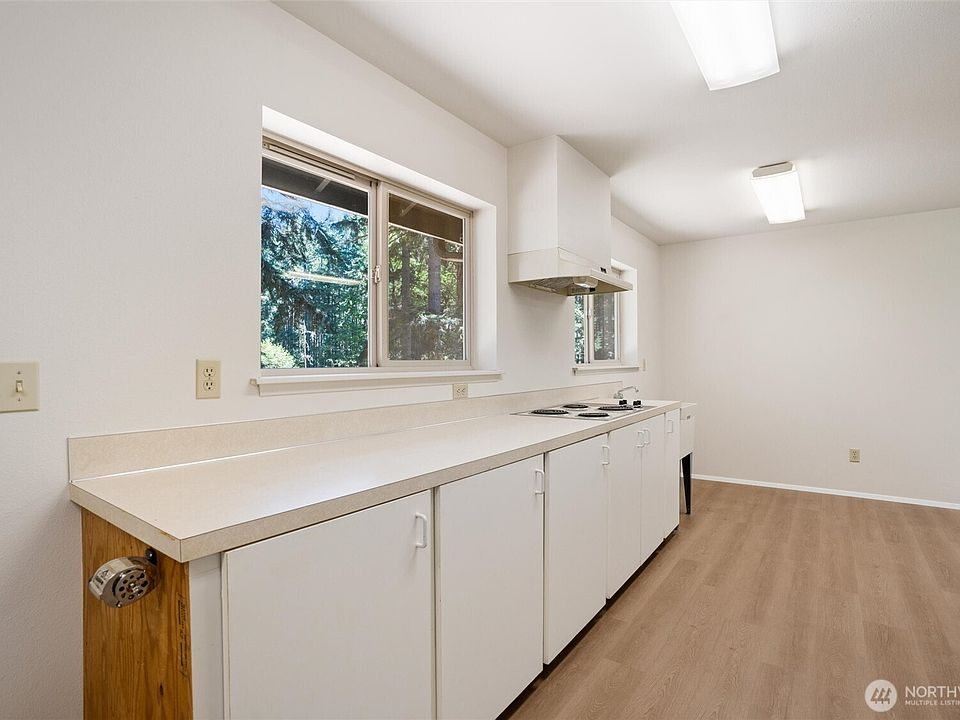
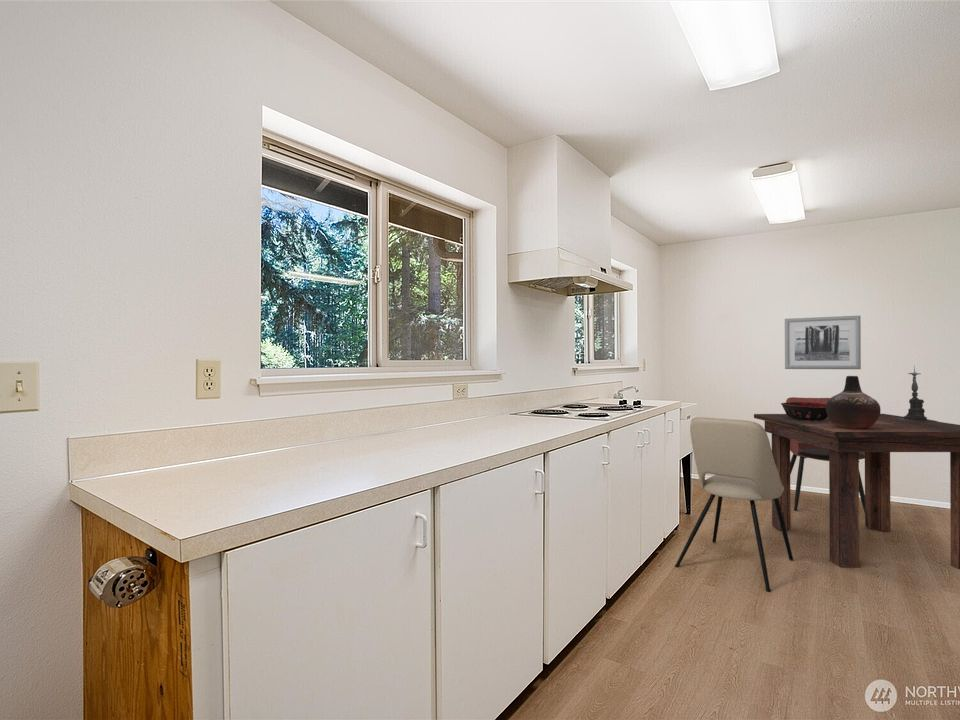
+ candle holder [895,365,935,421]
+ dining chair [785,396,865,514]
+ decorative bowl [780,402,828,420]
+ vase [826,375,882,429]
+ dining chair [674,416,794,593]
+ wall art [784,315,862,370]
+ dining table [753,413,960,570]
